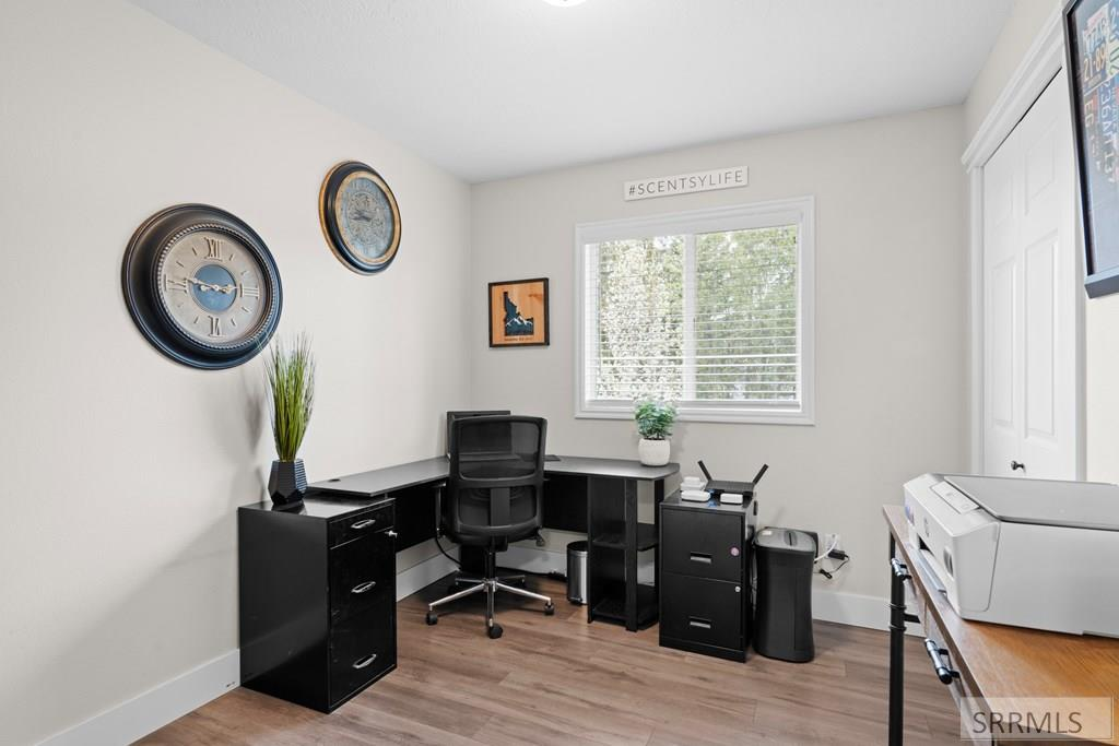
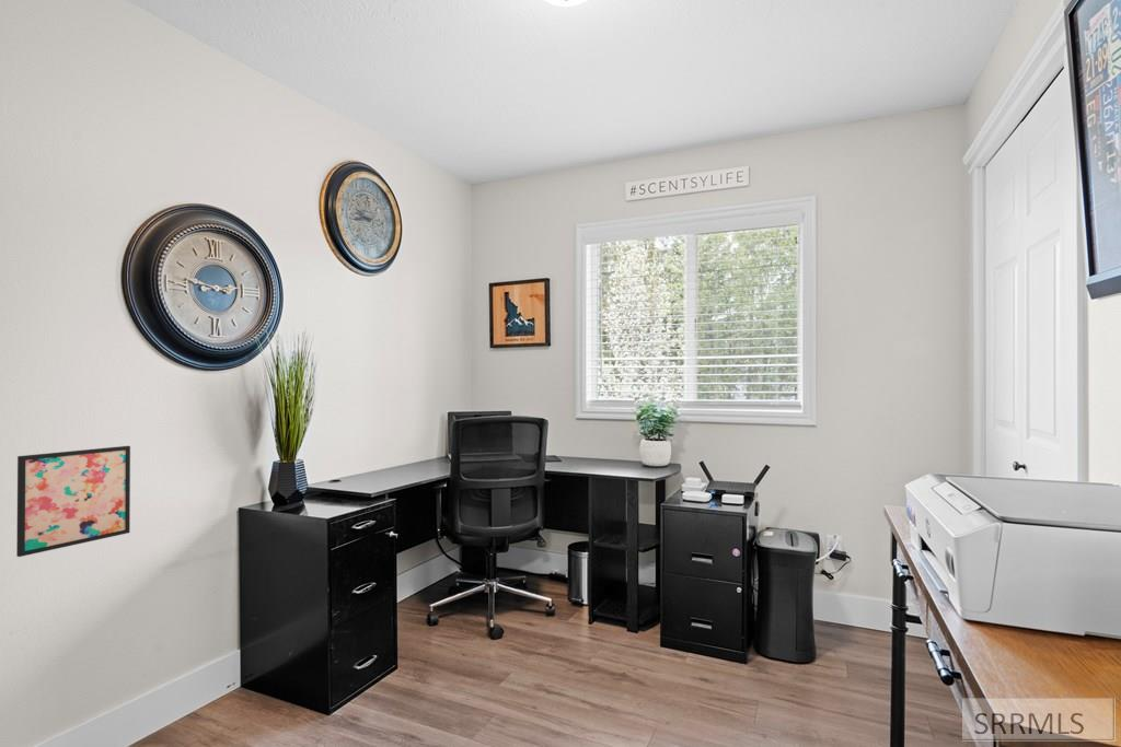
+ wall art [15,445,131,558]
